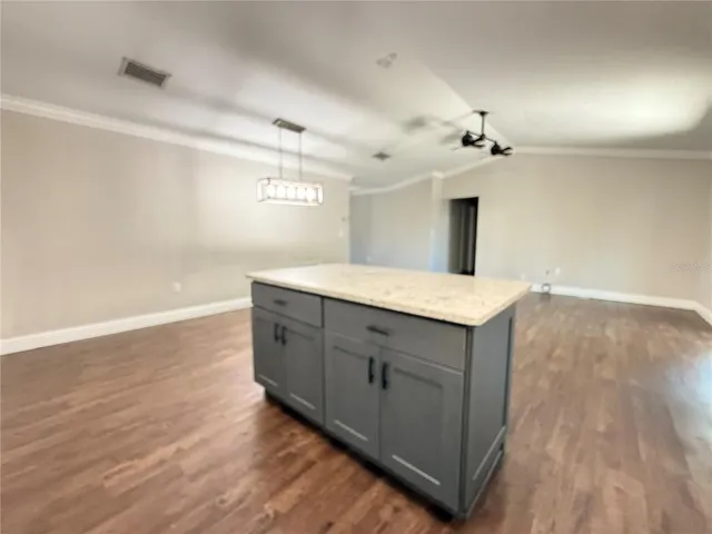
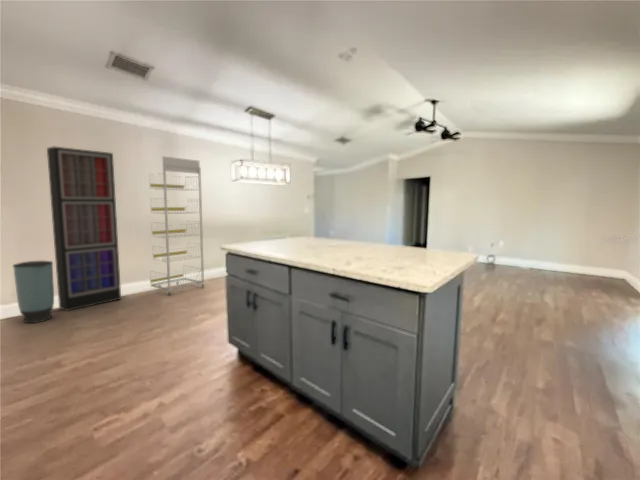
+ shelving unit [148,155,205,296]
+ storage cabinet [46,146,122,312]
+ trash can [12,260,55,324]
